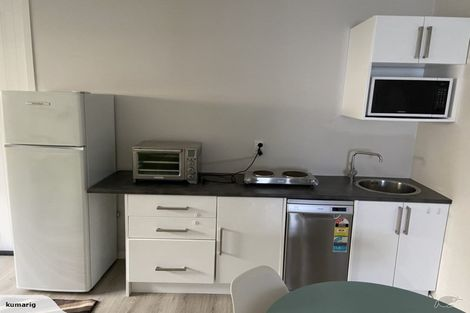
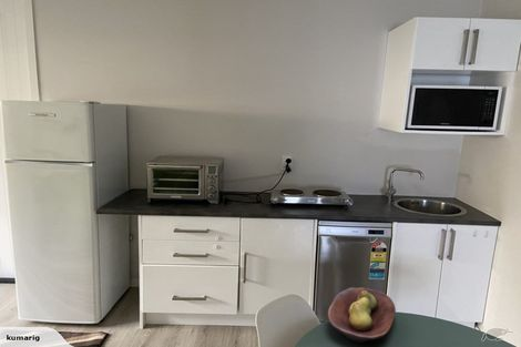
+ fruit bowl [326,286,397,344]
